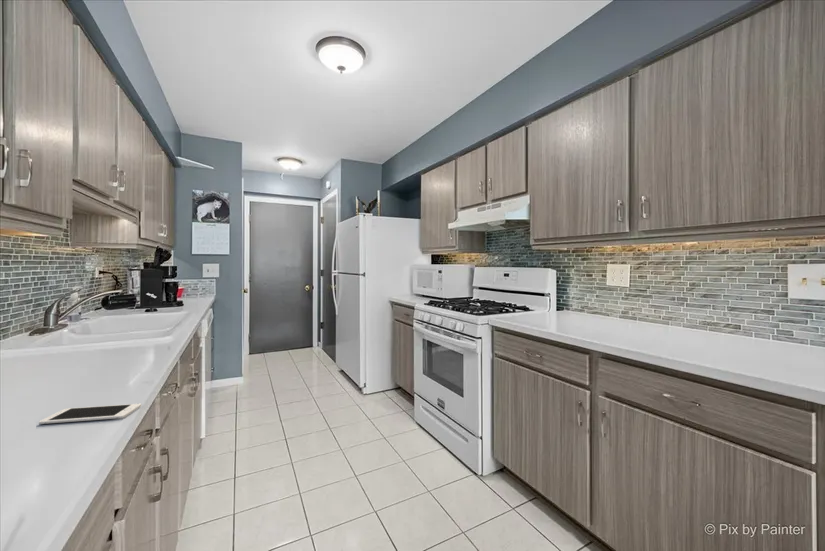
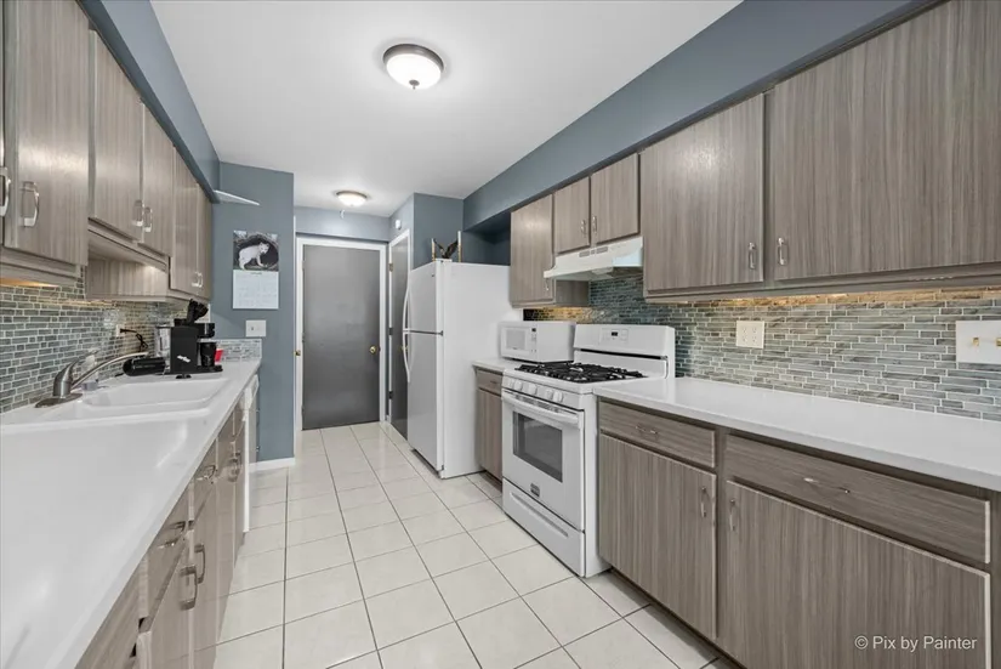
- cell phone [38,403,142,425]
